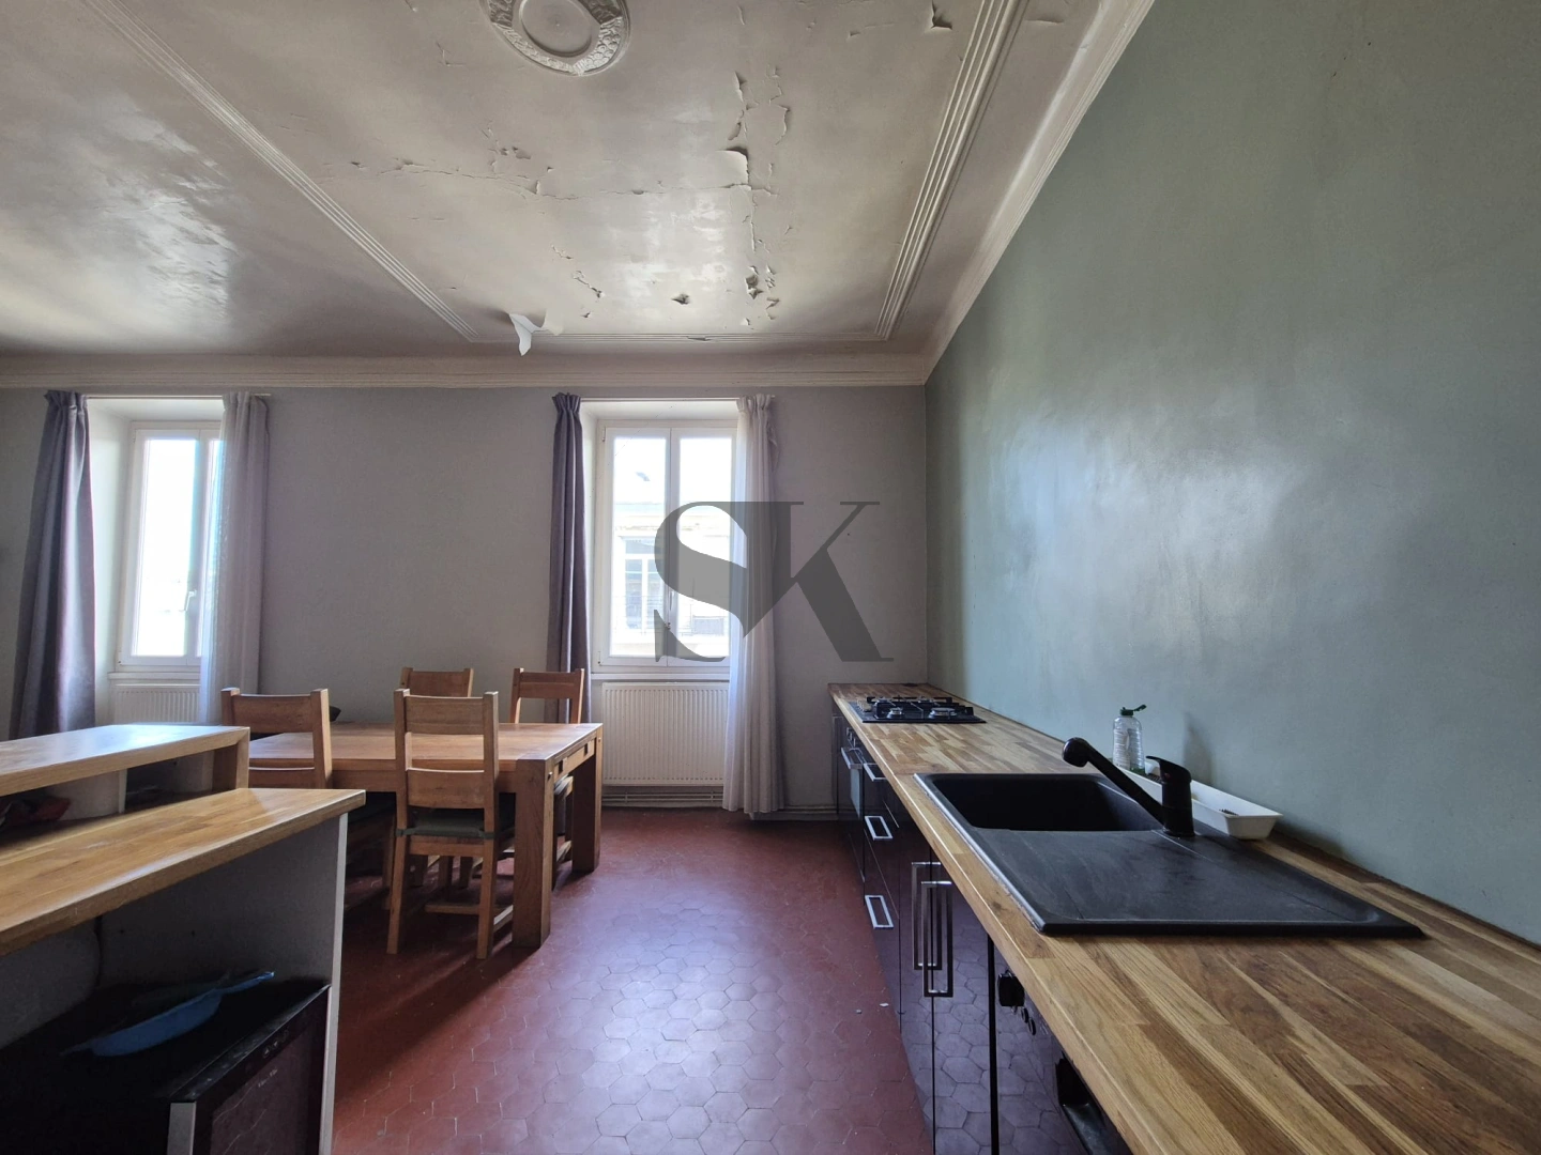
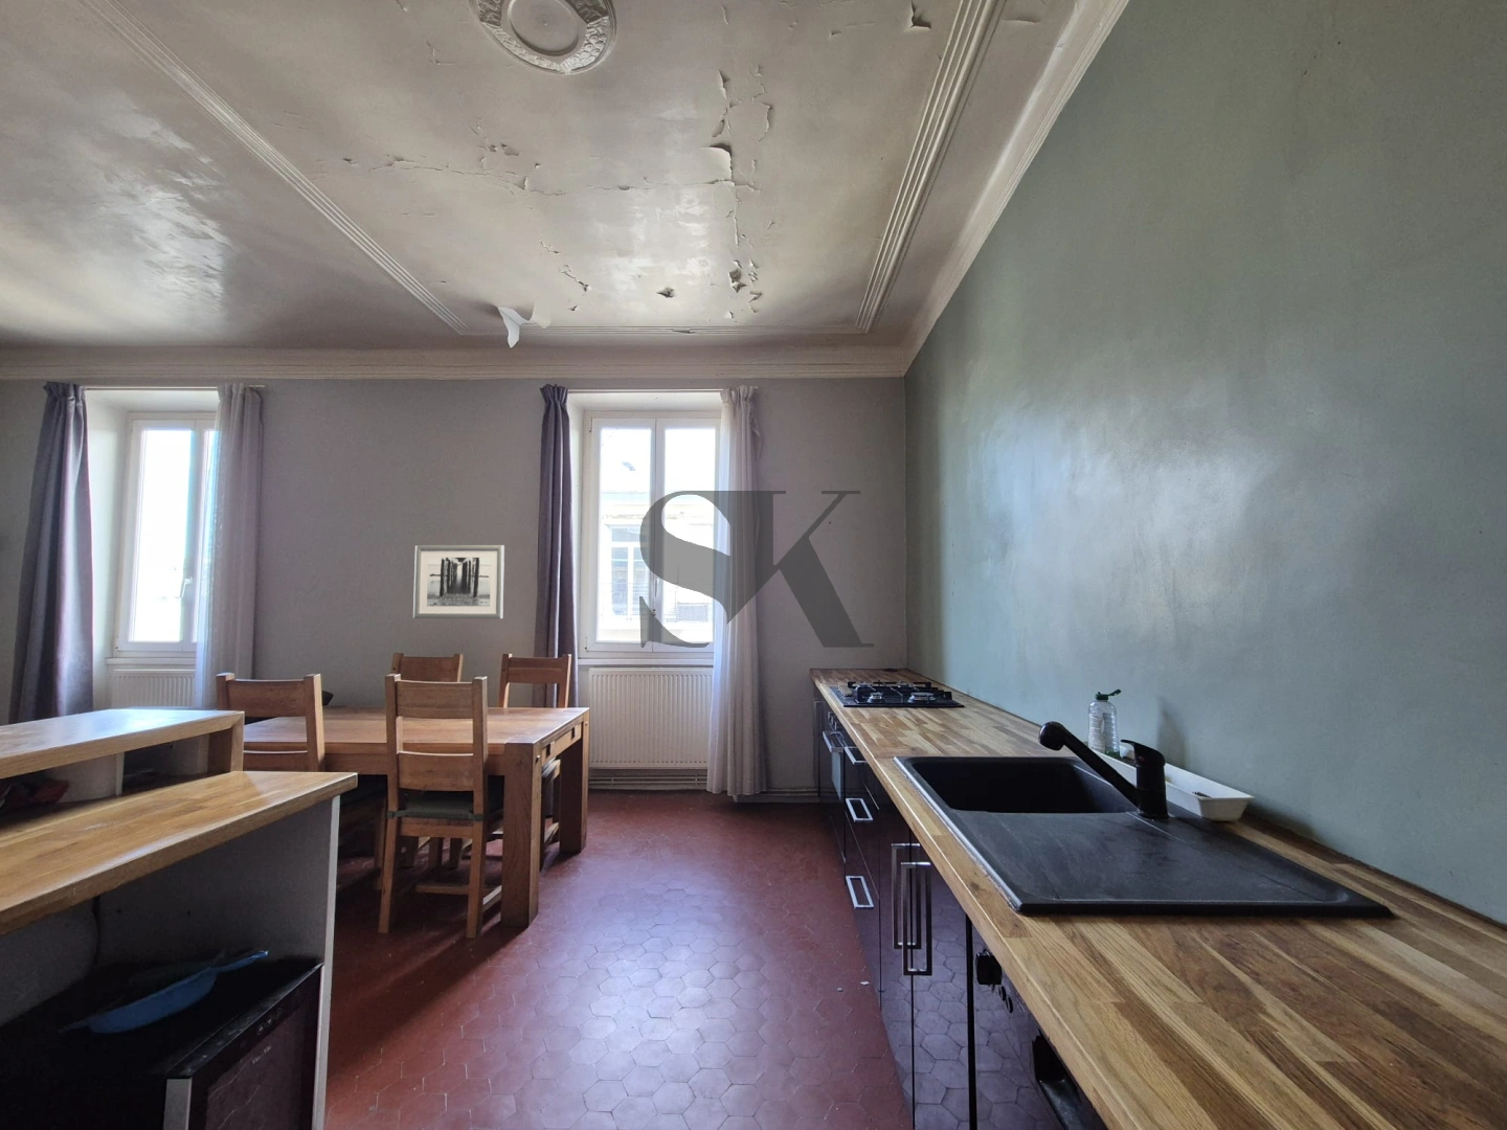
+ wall art [412,544,505,620]
